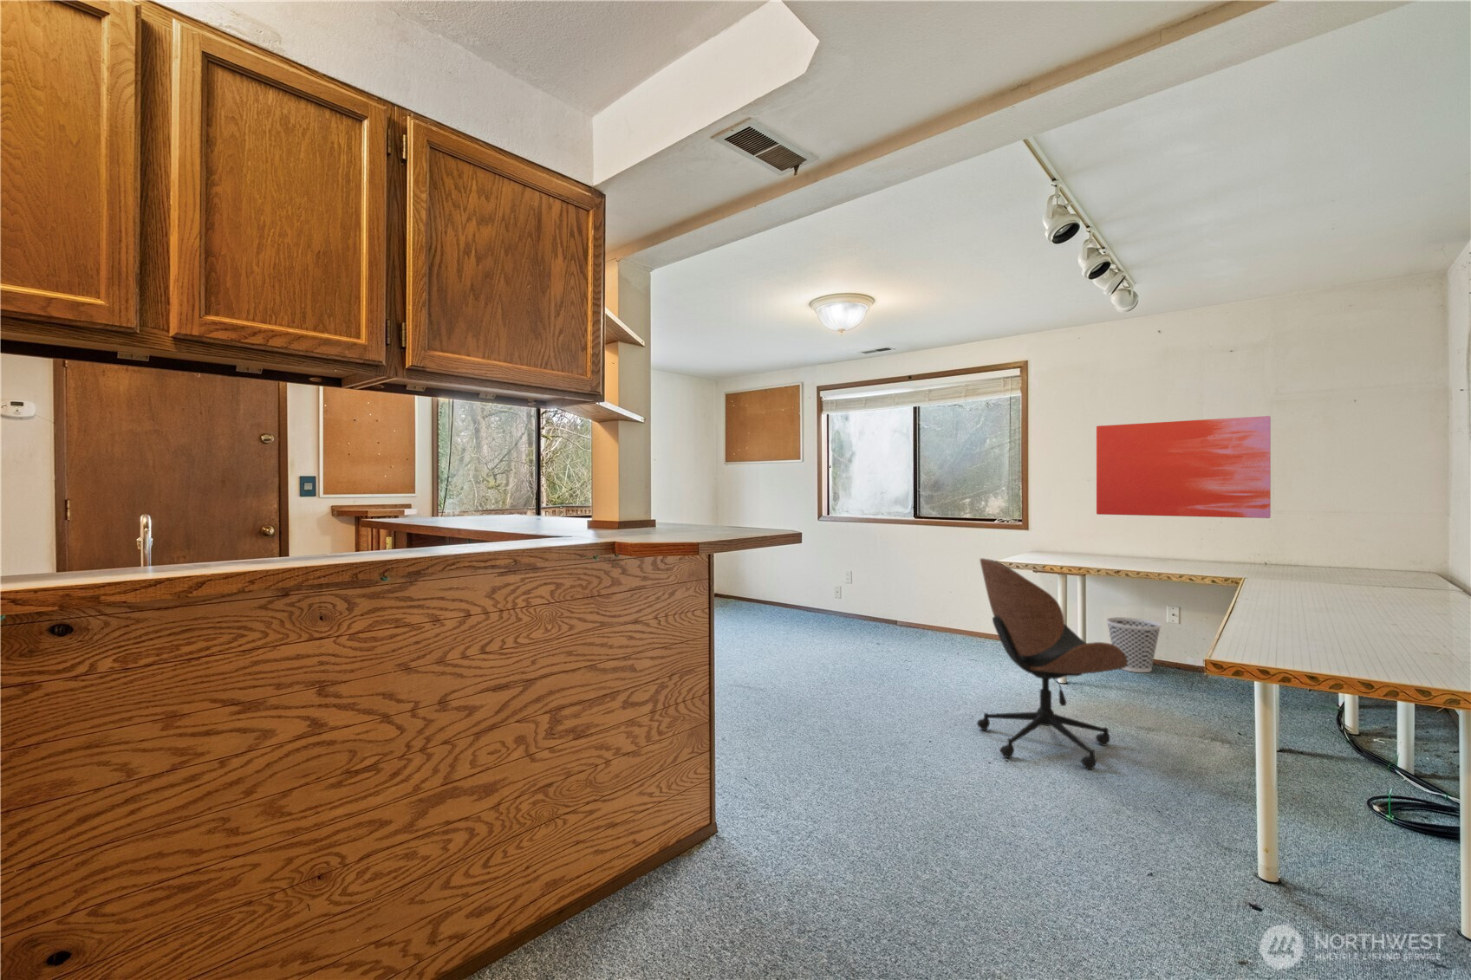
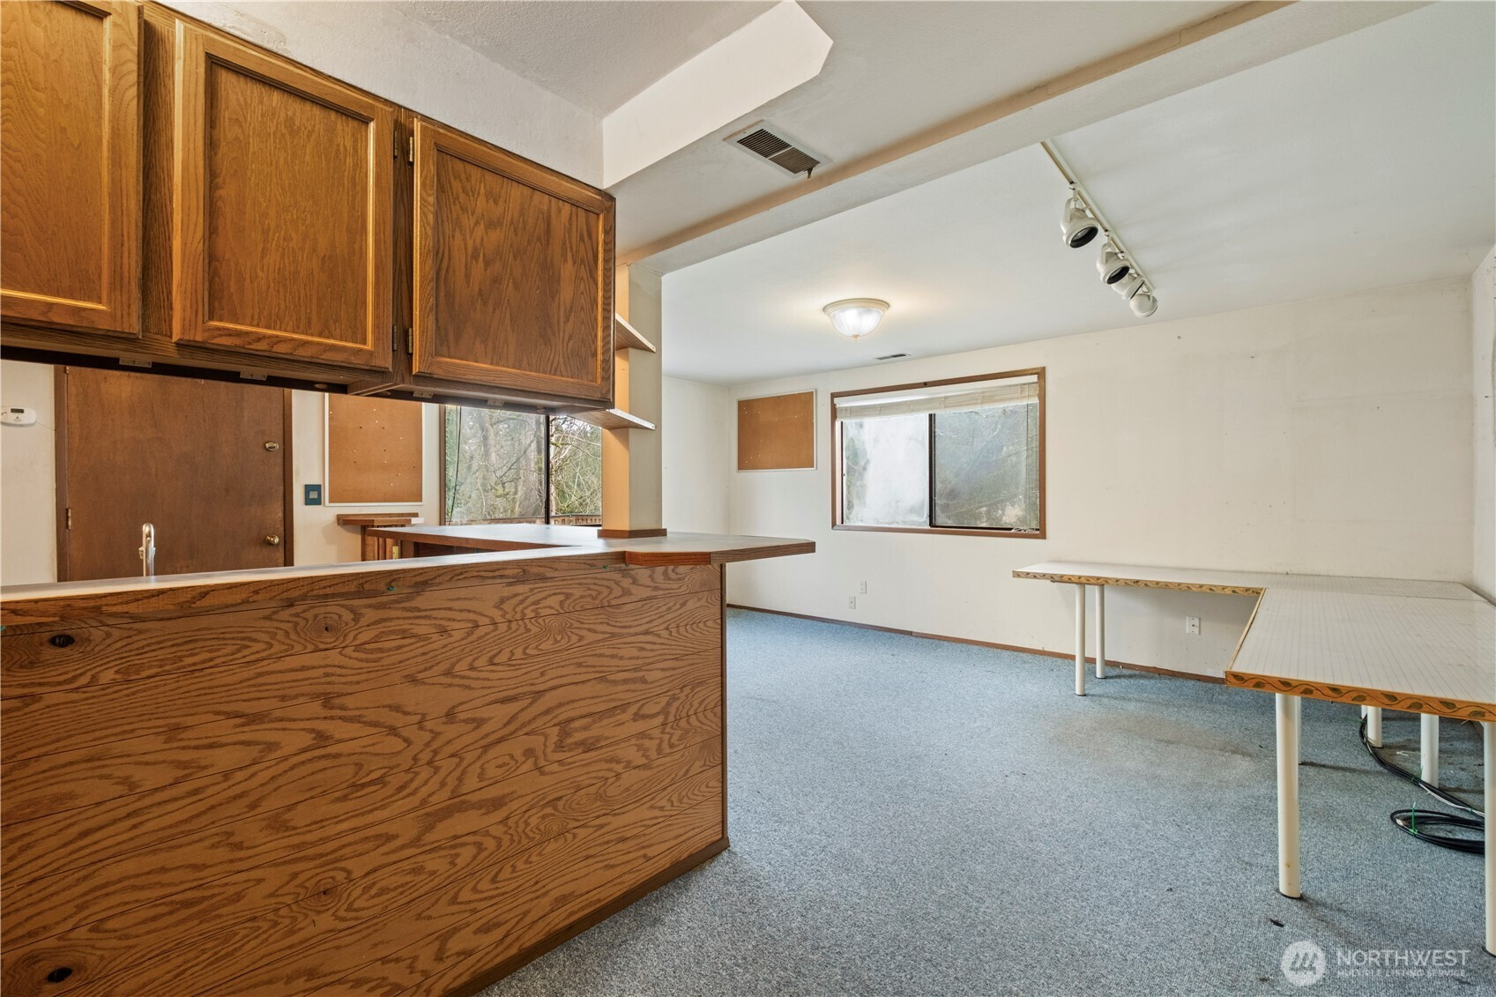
- wastebasket [1106,616,1163,674]
- office chair [976,557,1126,770]
- wall art [1096,415,1272,520]
